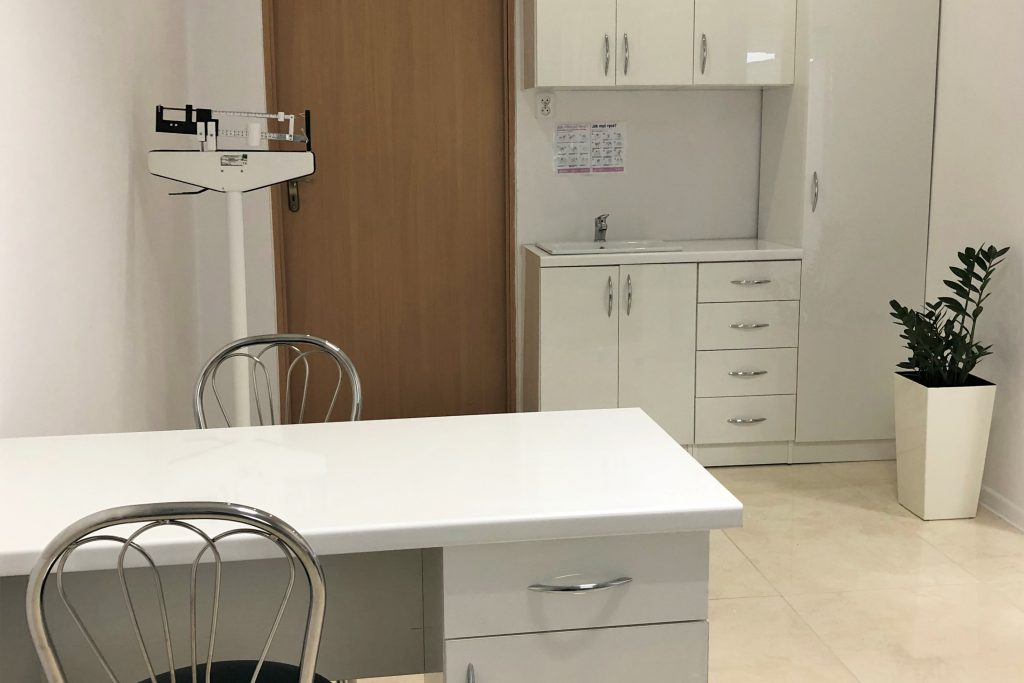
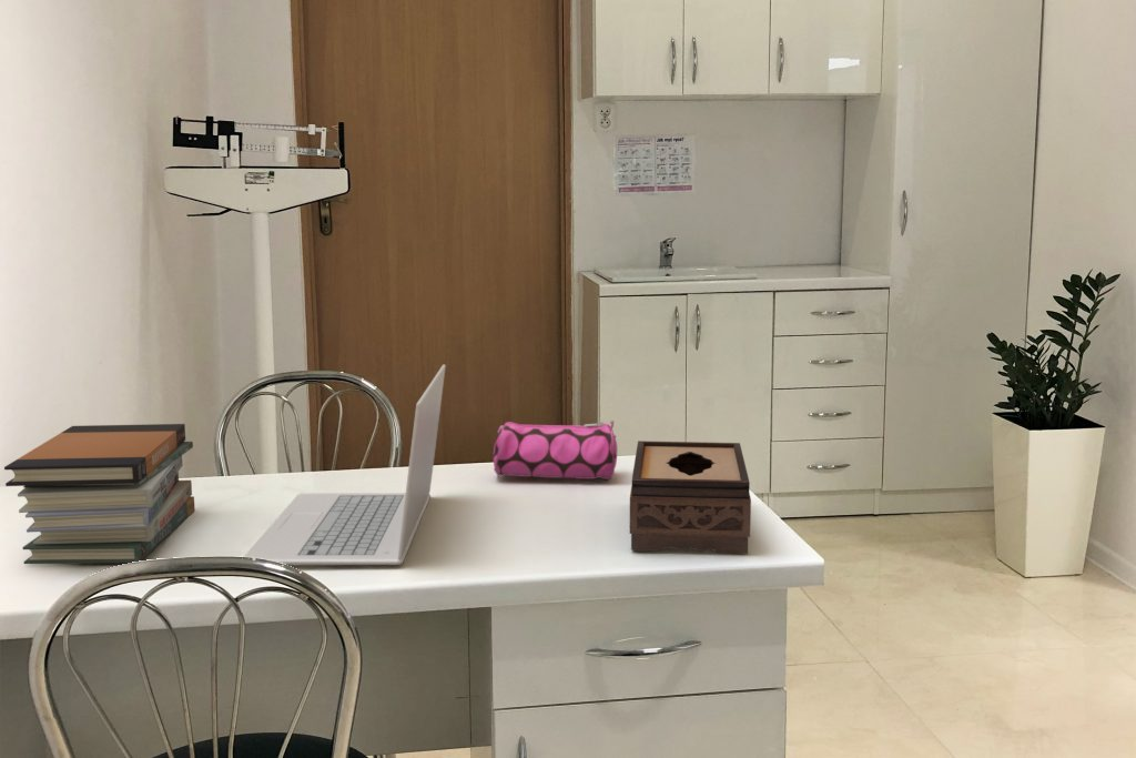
+ book stack [3,423,196,565]
+ laptop [243,363,447,566]
+ tissue box [628,439,752,555]
+ pencil case [493,420,618,481]
